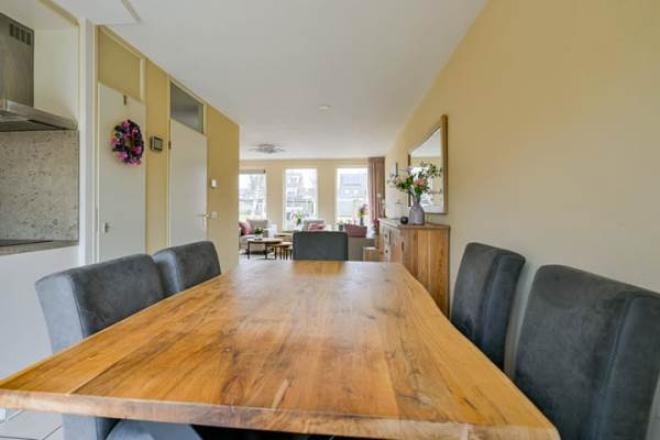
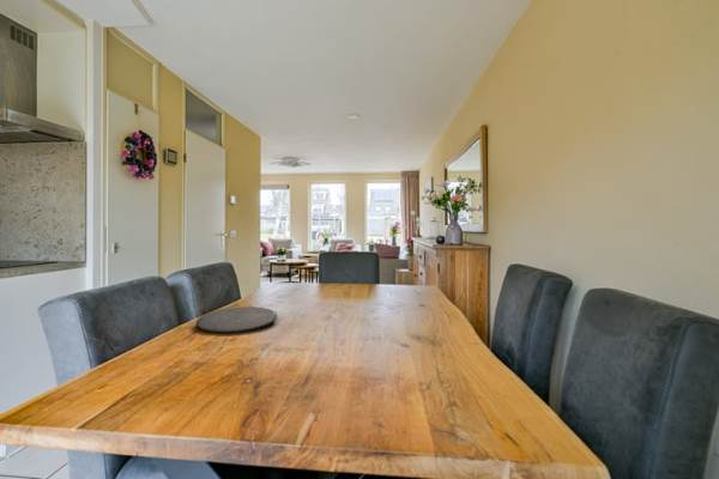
+ plate [195,305,278,334]
